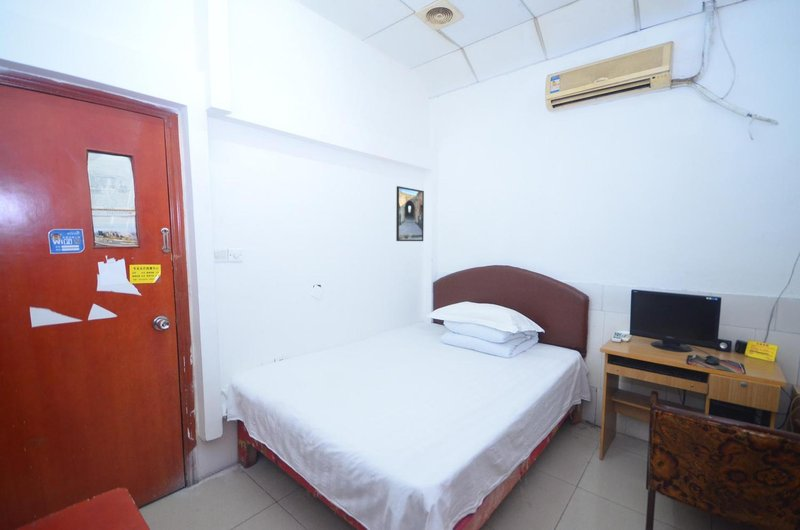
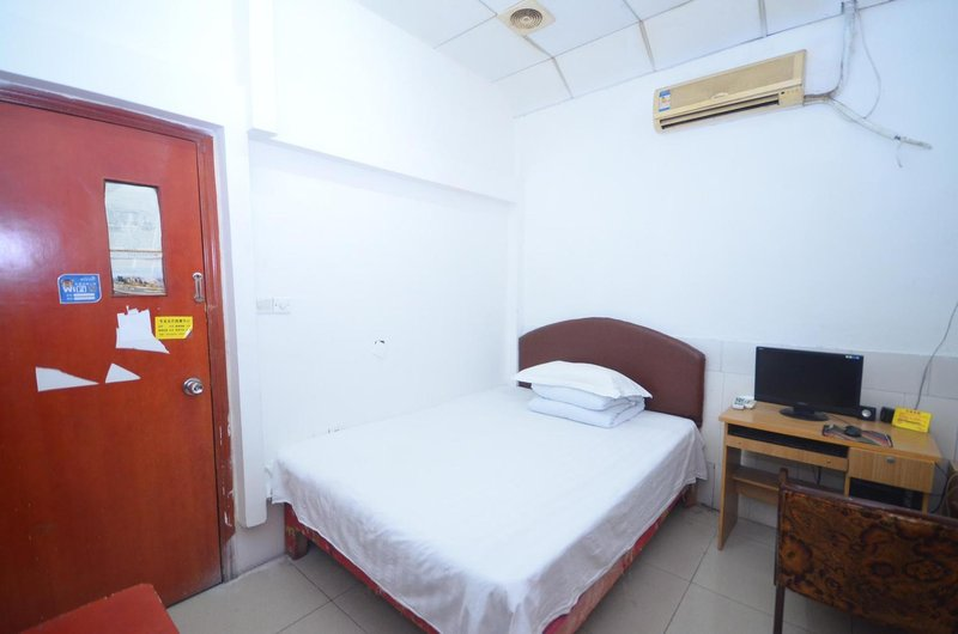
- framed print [395,185,425,242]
